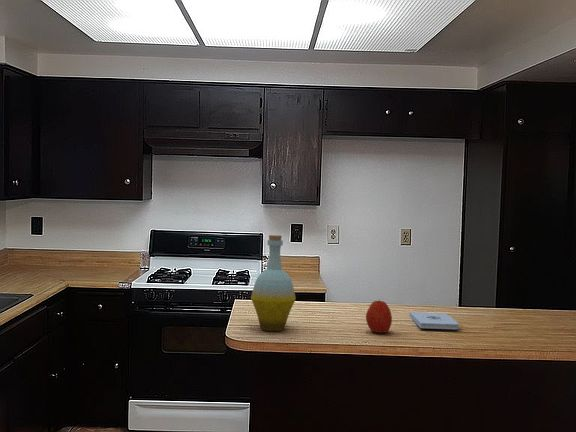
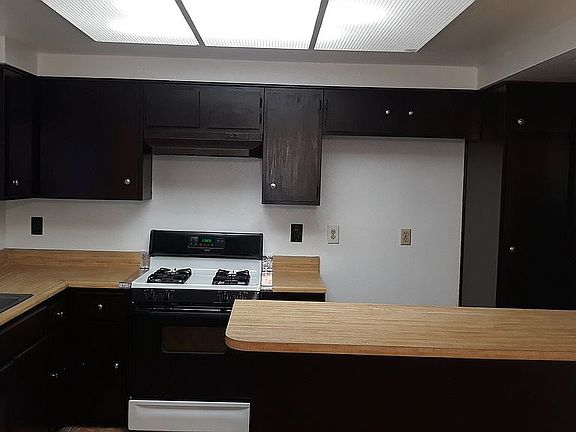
- bottle [250,234,297,332]
- apple [365,299,393,334]
- notepad [409,311,460,330]
